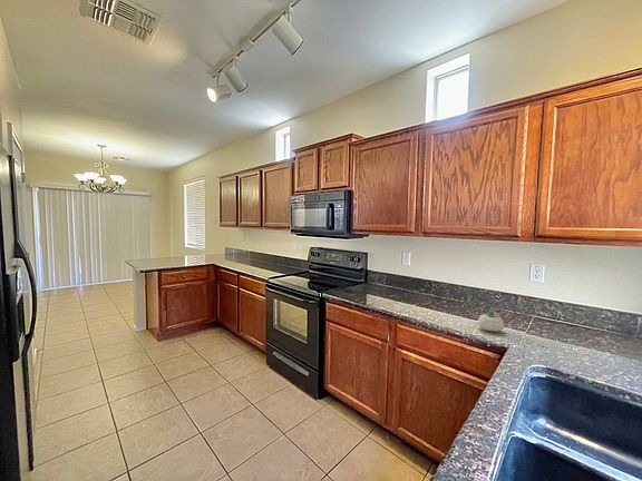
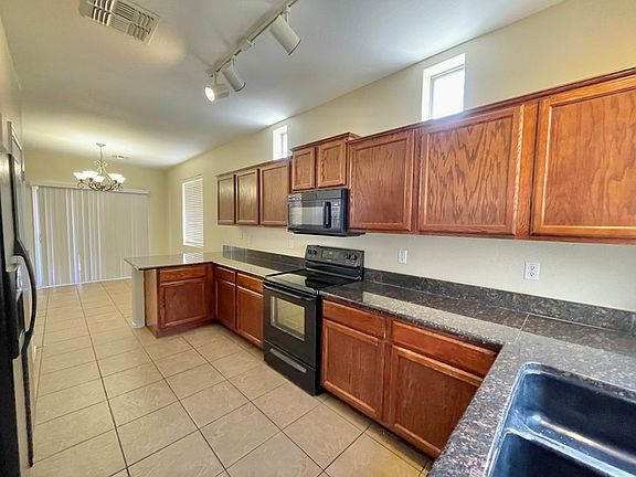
- succulent planter [477,308,506,333]
